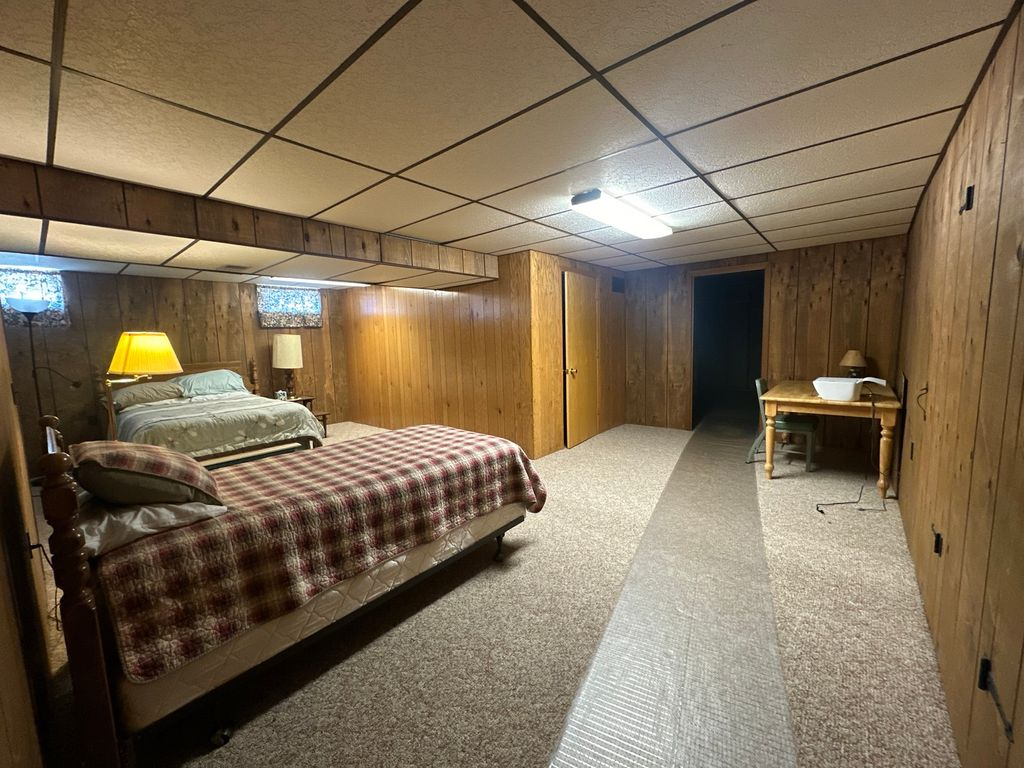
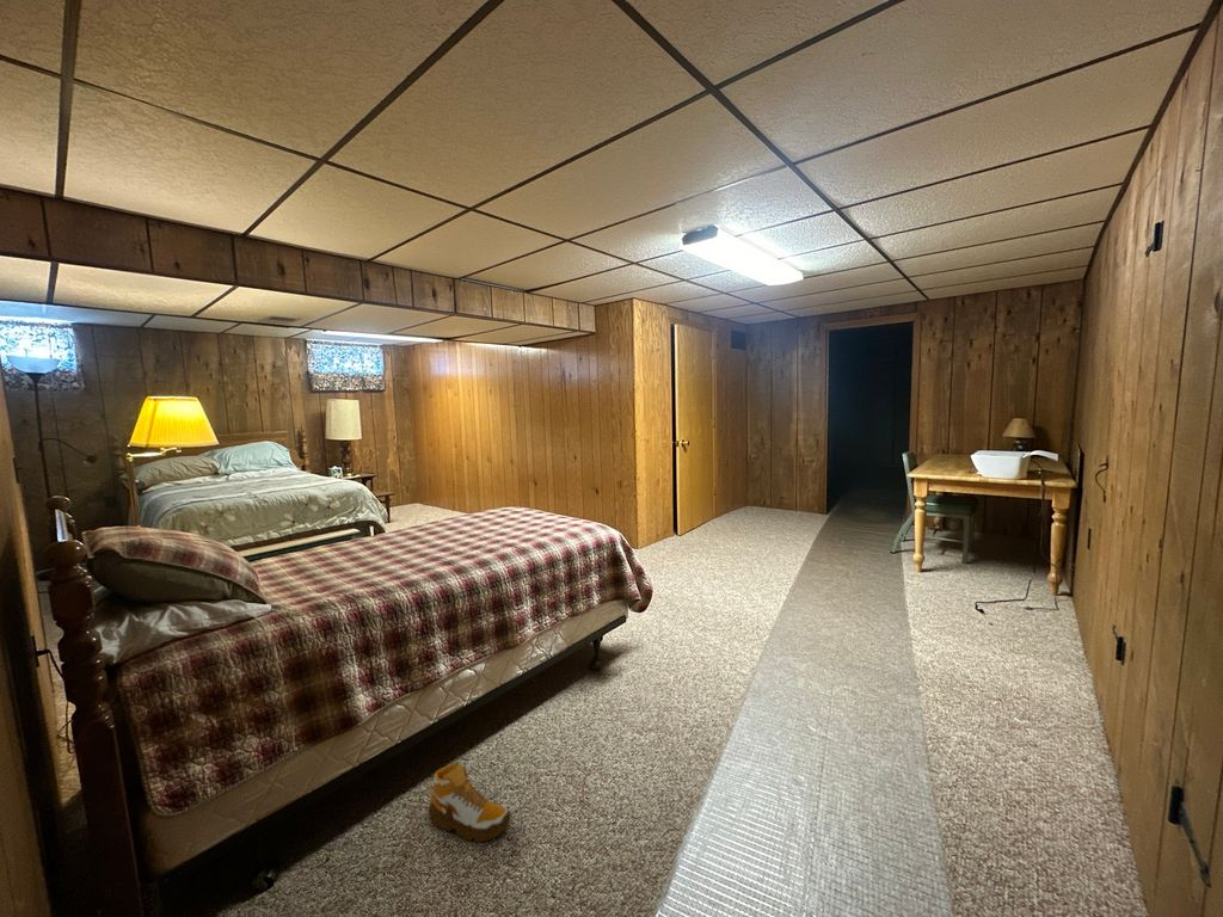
+ shoe [428,761,512,843]
